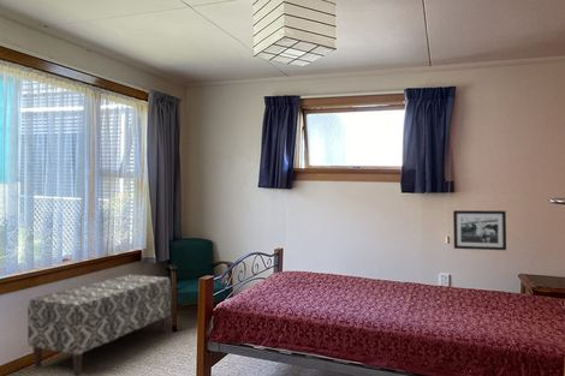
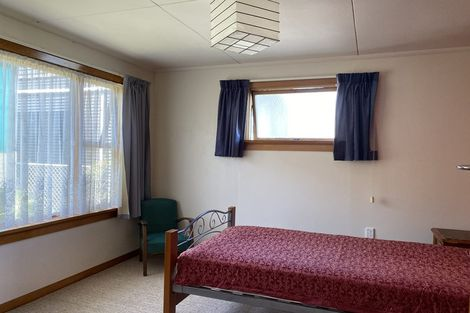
- bench [26,273,172,376]
- picture frame [452,209,507,251]
